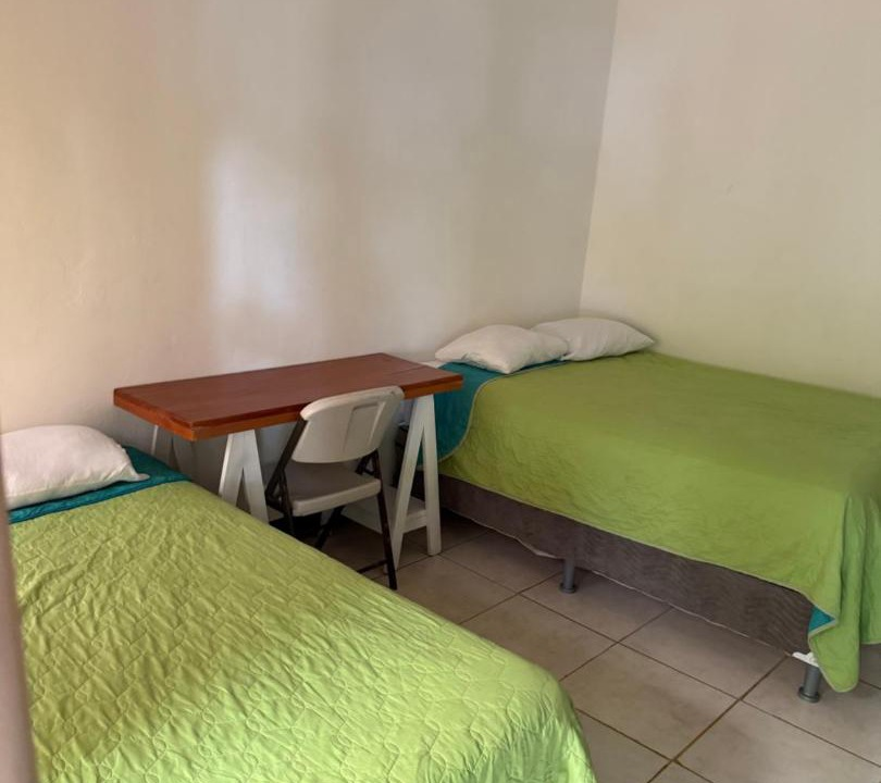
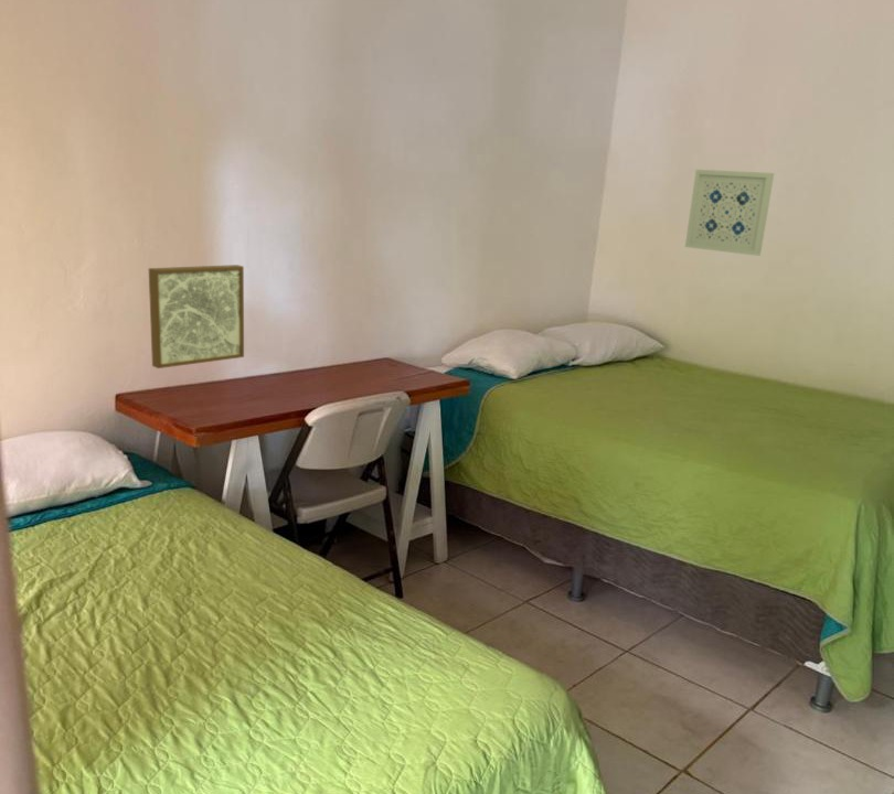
+ wall art [148,264,245,369]
+ wall art [684,169,775,257]
